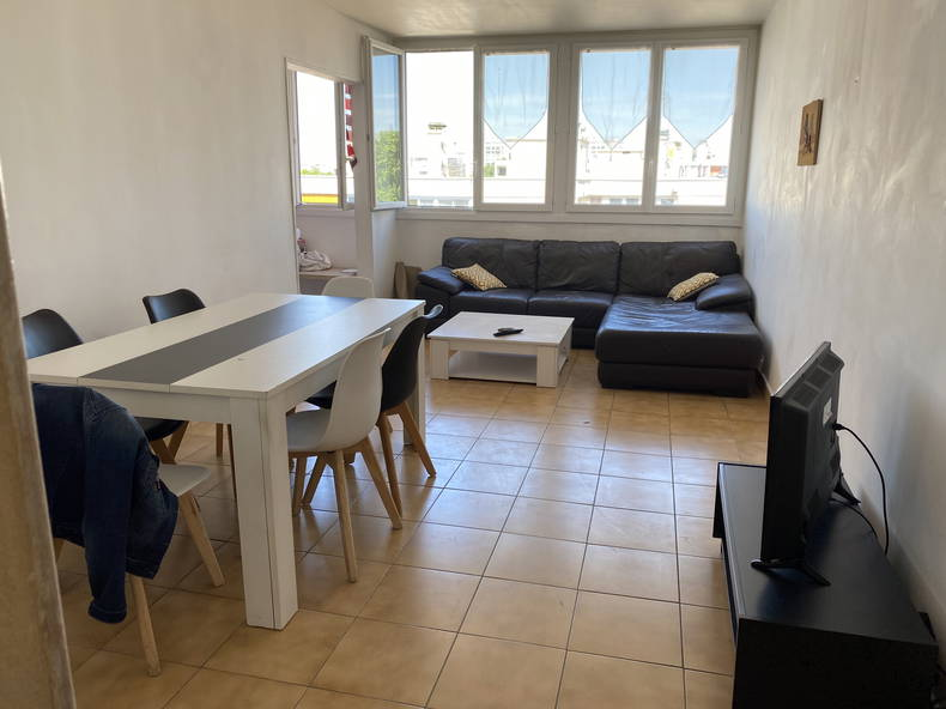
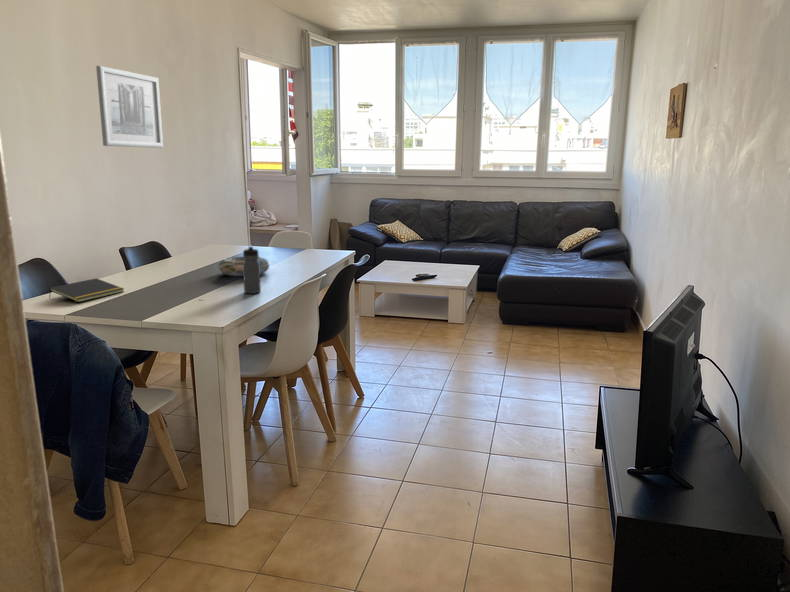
+ water bottle [242,245,262,295]
+ wall art [95,65,164,149]
+ notepad [48,277,125,303]
+ decorative bowl [218,255,271,278]
